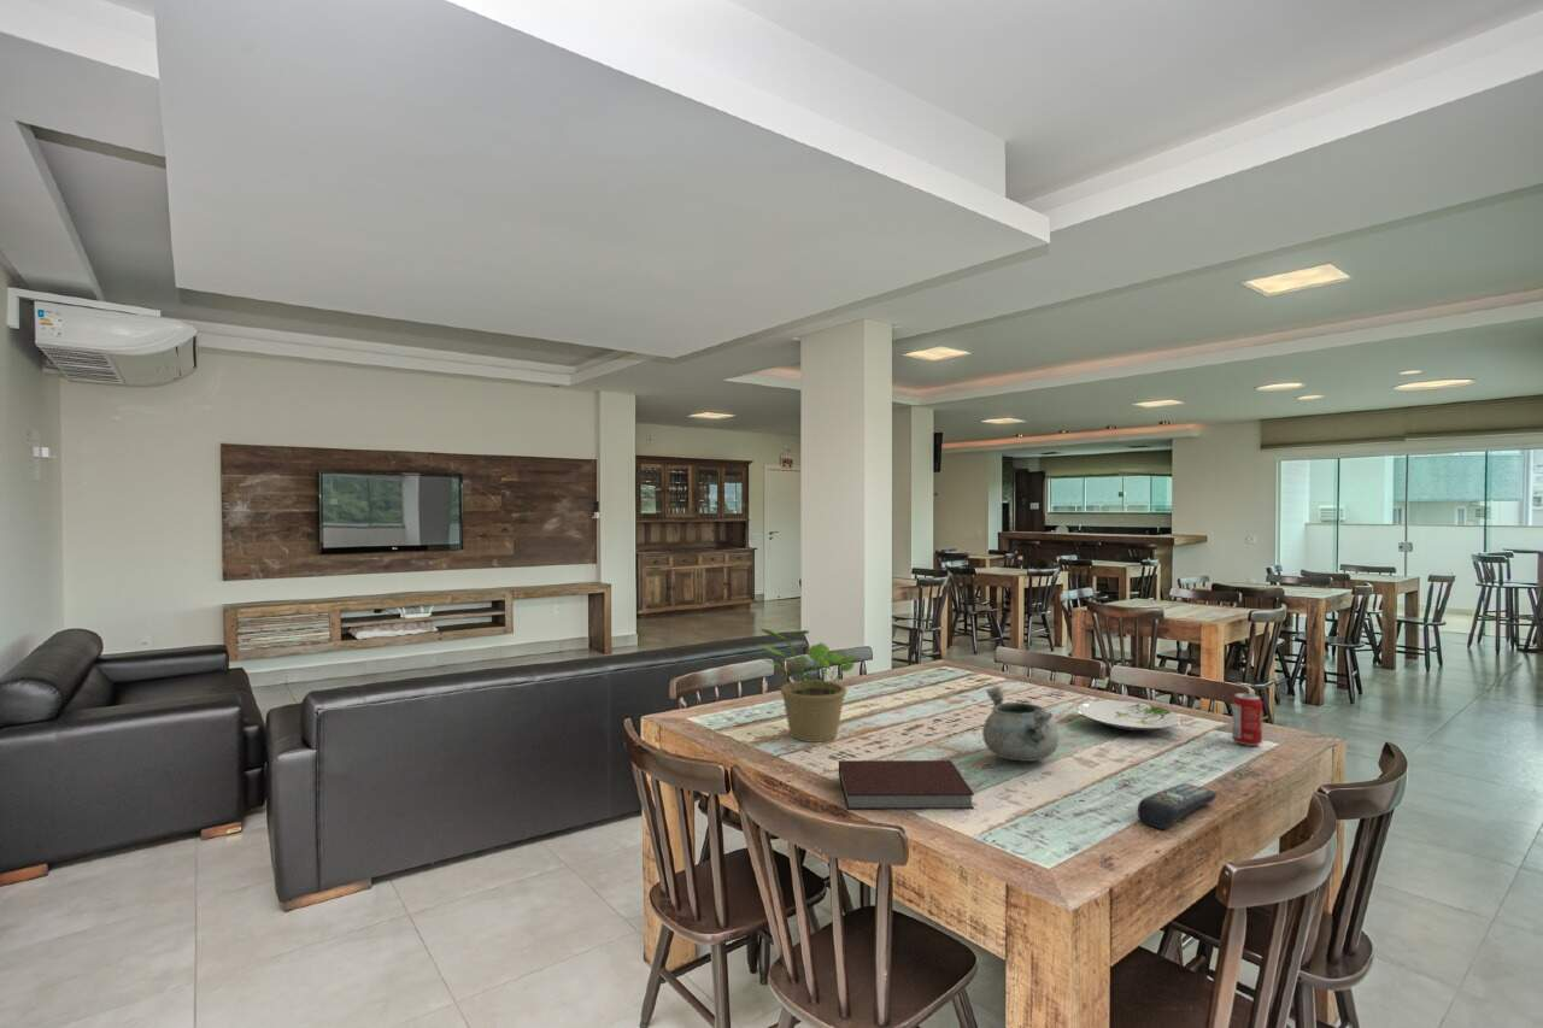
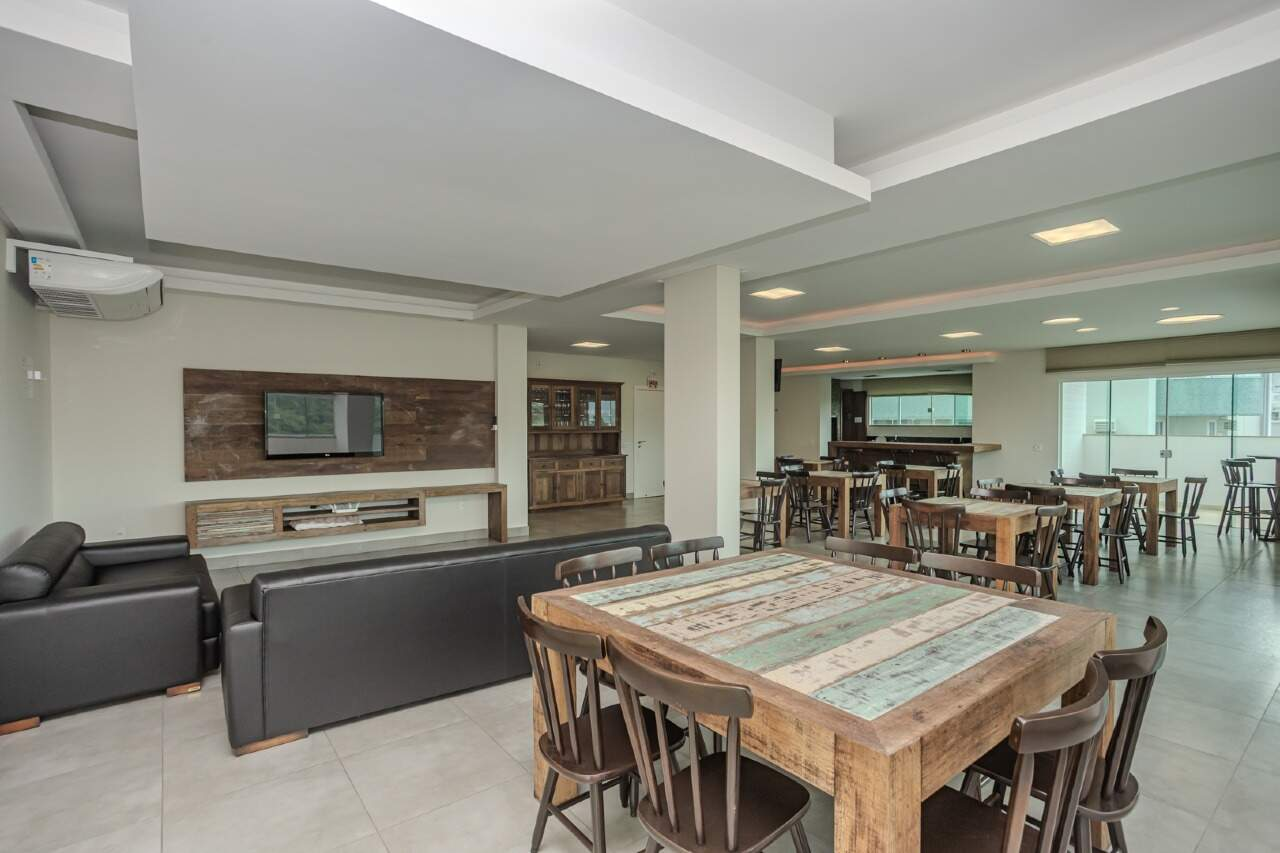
- notebook [838,759,975,811]
- plate [1075,699,1183,733]
- decorative bowl [981,687,1060,763]
- potted plant [758,627,857,744]
- remote control [1137,782,1218,830]
- beverage can [1231,692,1263,747]
